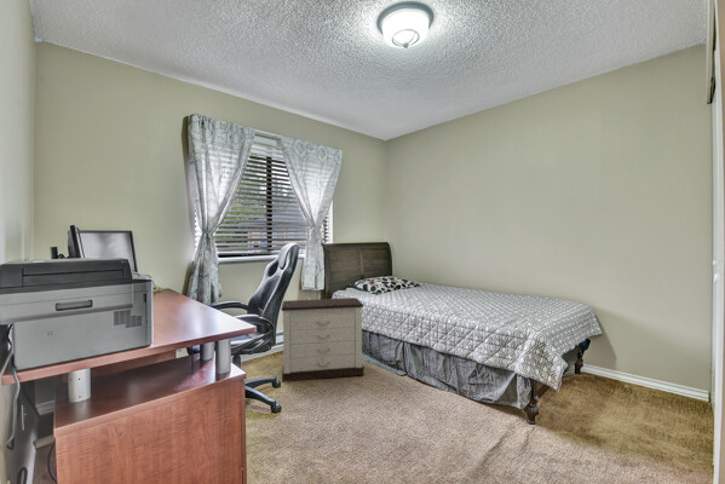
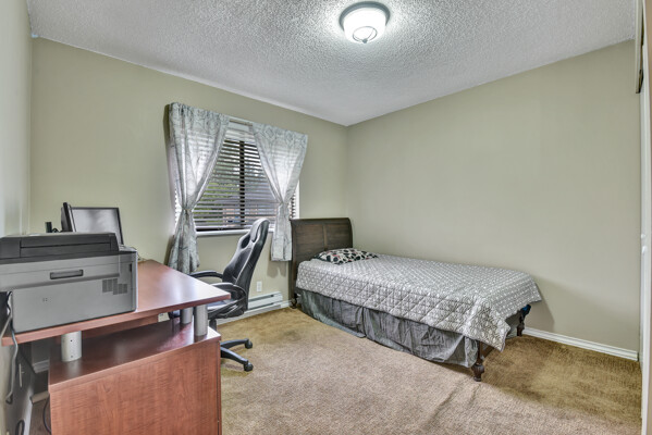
- nightstand [281,296,366,382]
